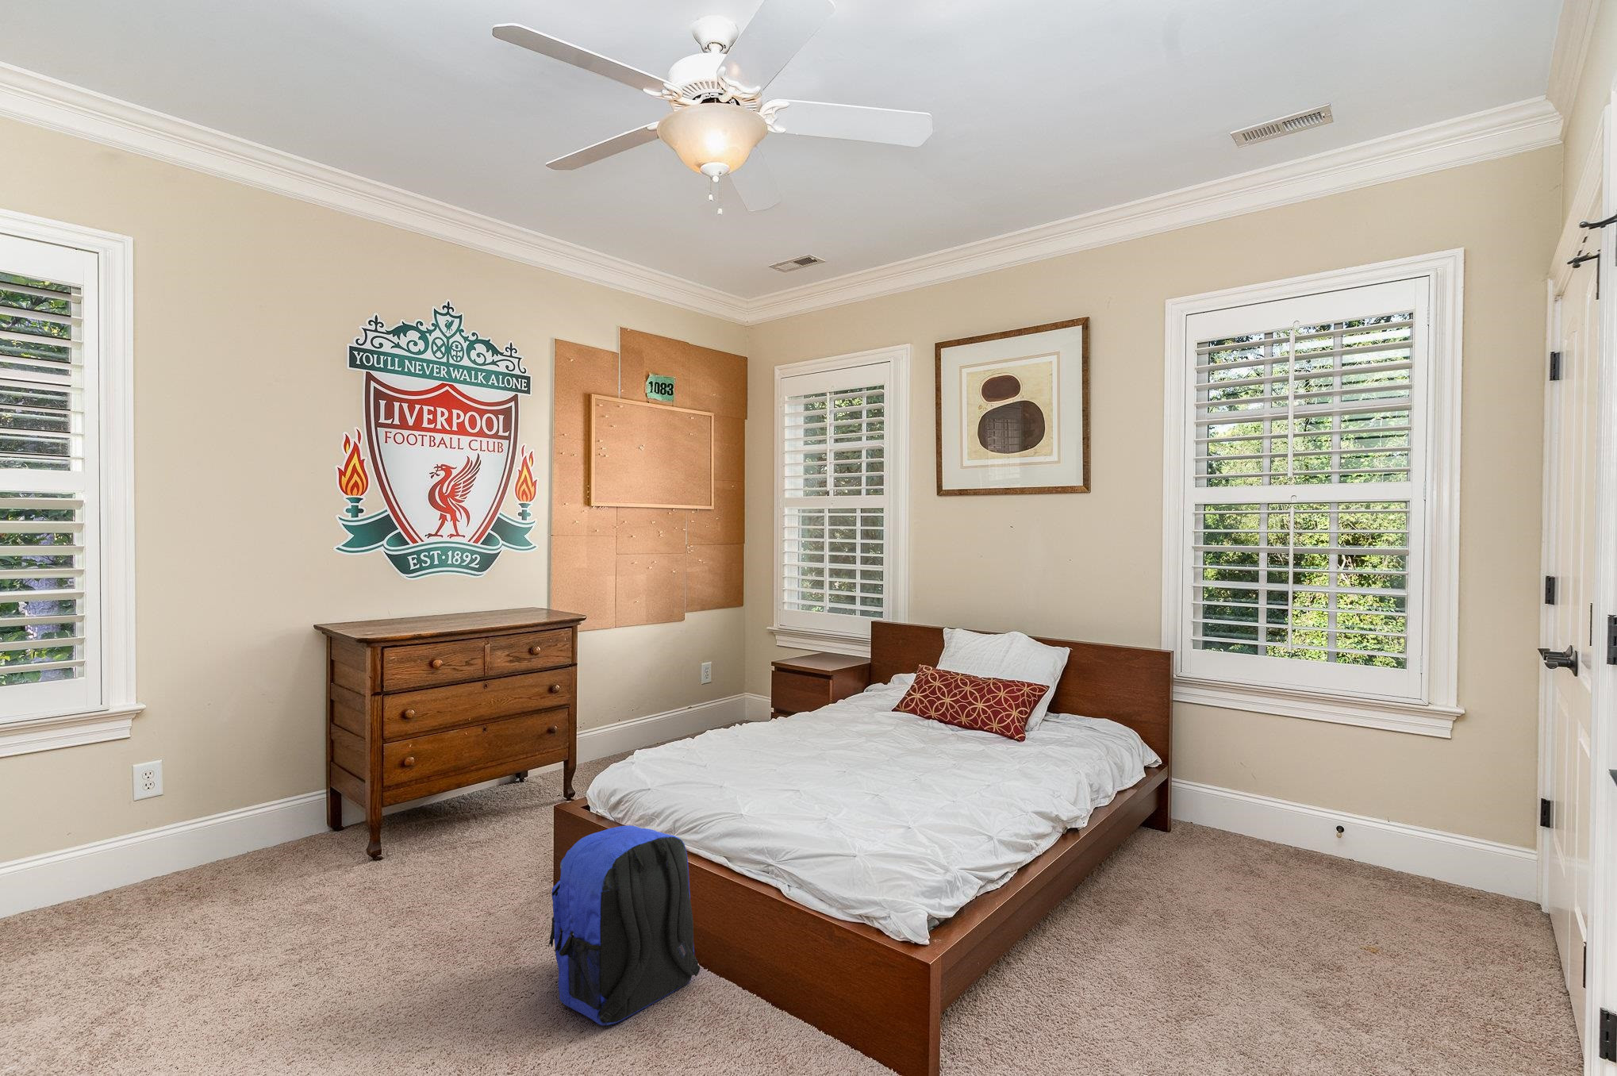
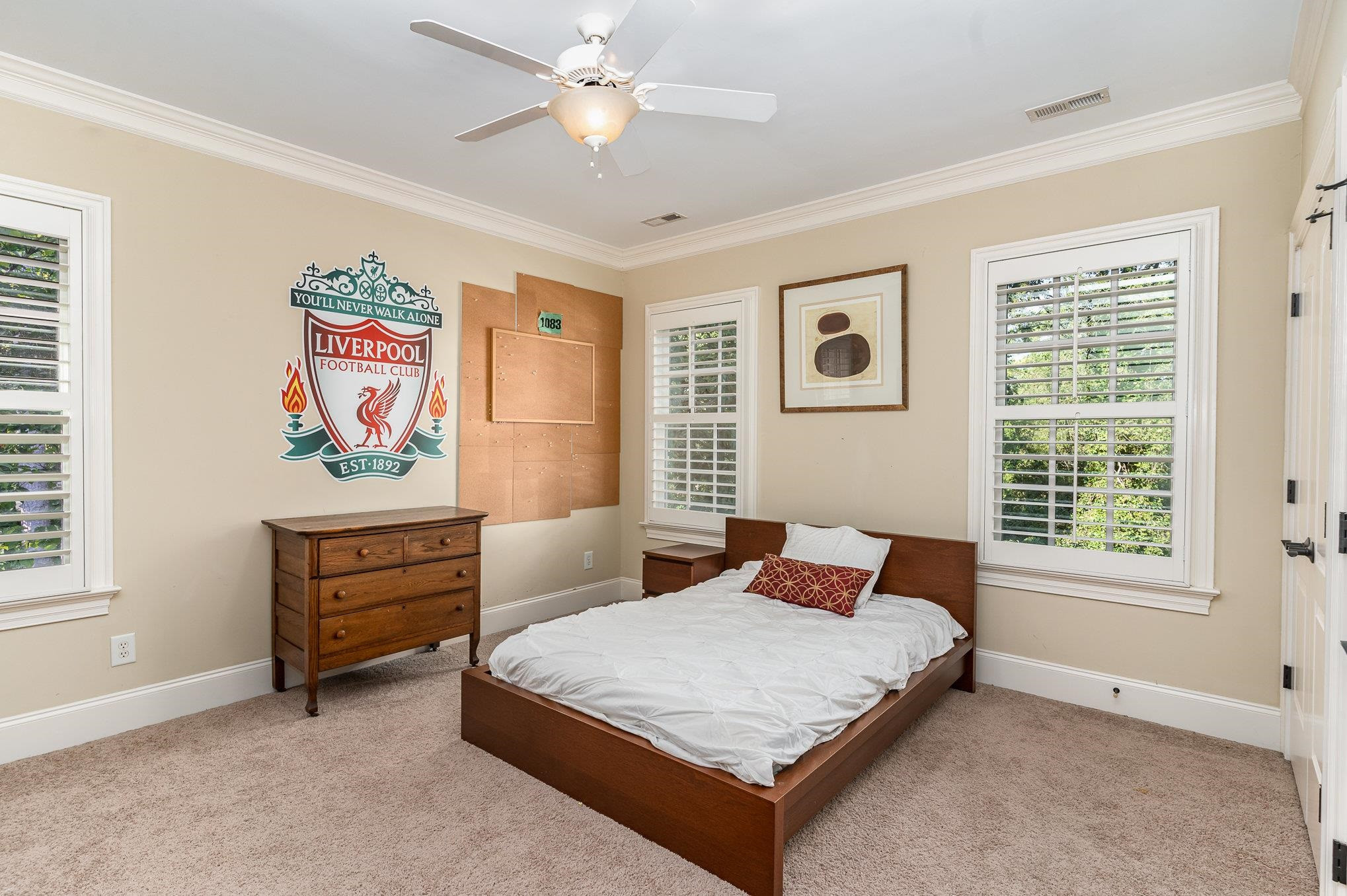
- backpack [547,825,701,1026]
